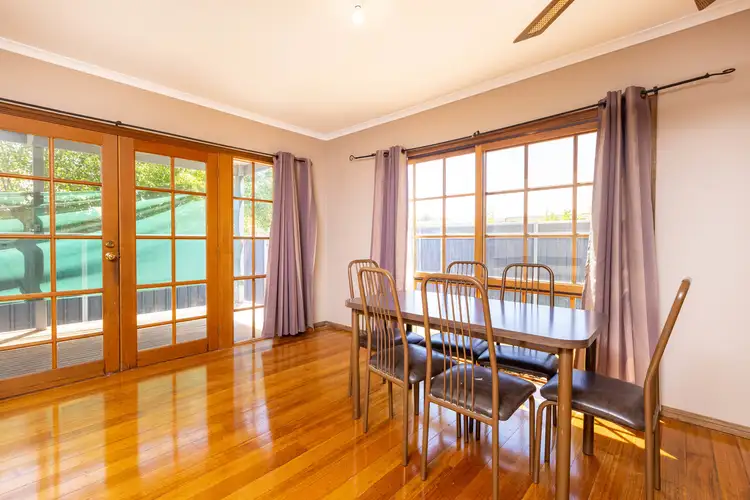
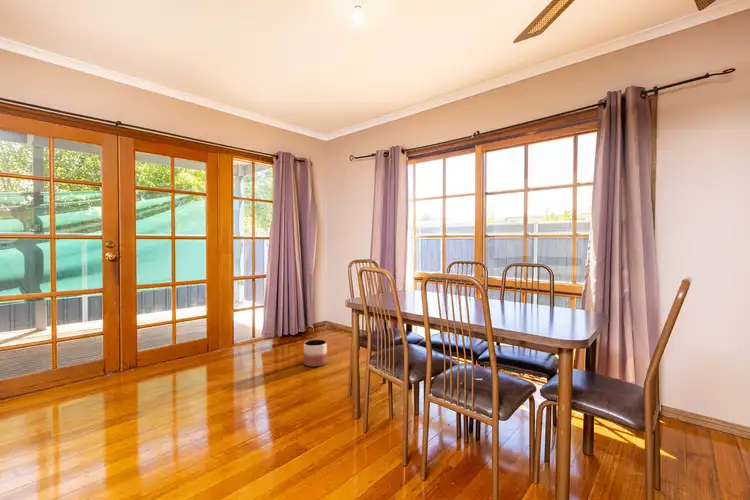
+ planter [303,338,328,368]
